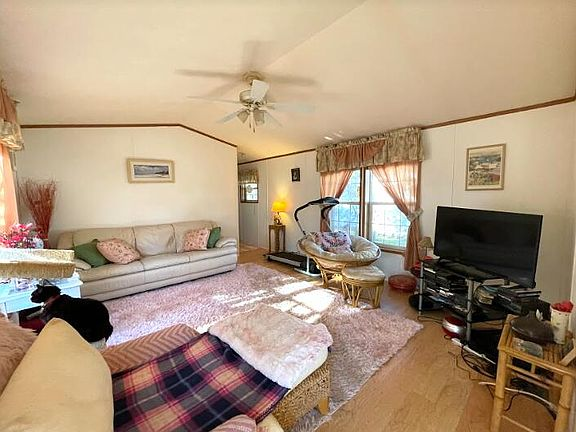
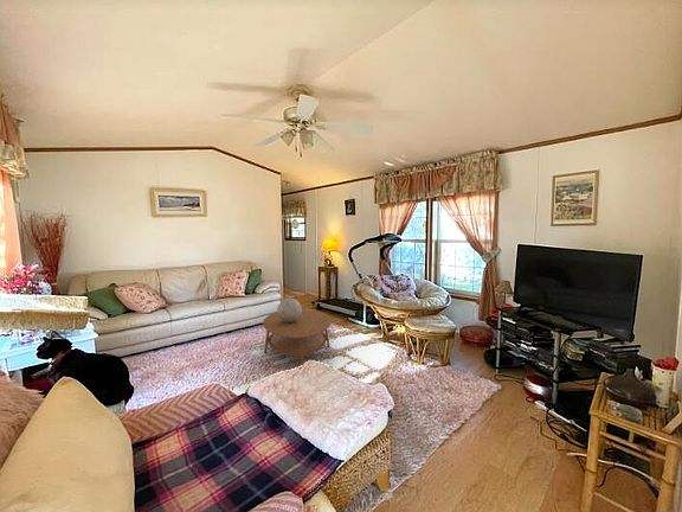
+ coffee table [262,307,333,366]
+ decorative sphere [276,297,303,322]
